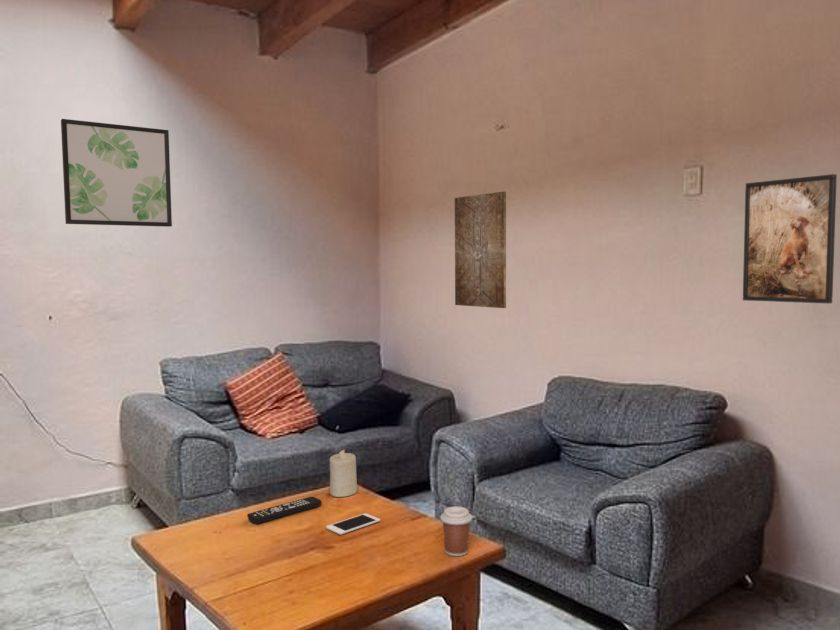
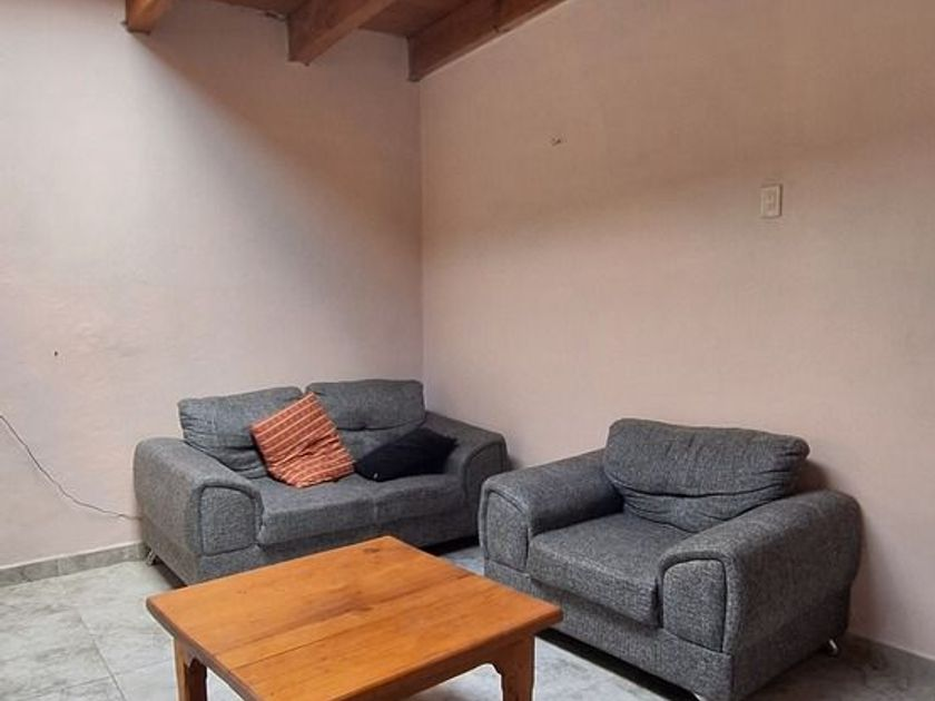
- wall art [454,191,507,309]
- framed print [742,173,838,304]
- cell phone [325,512,381,536]
- wall art [60,118,173,228]
- remote control [246,496,322,525]
- coffee cup [439,505,473,557]
- candle [329,449,358,498]
